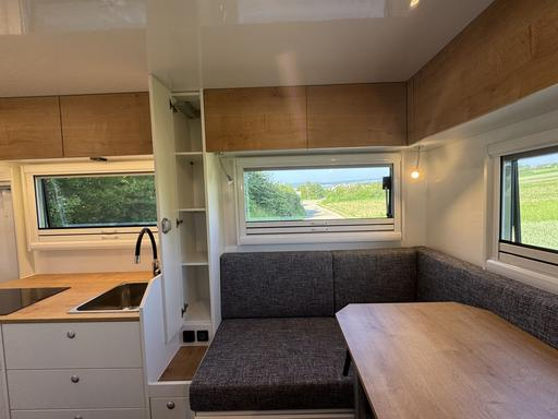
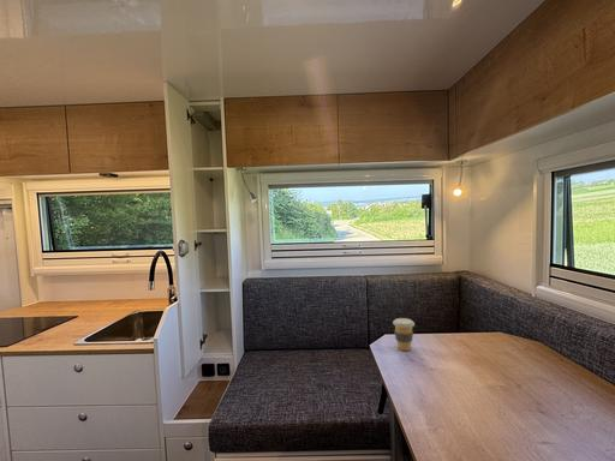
+ coffee cup [392,317,416,352]
